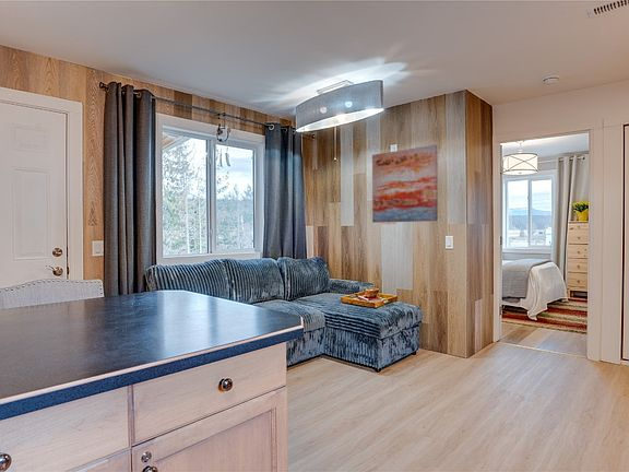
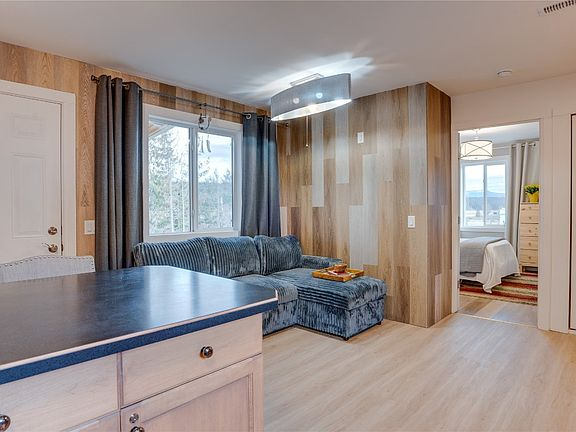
- wall art [371,143,439,224]
